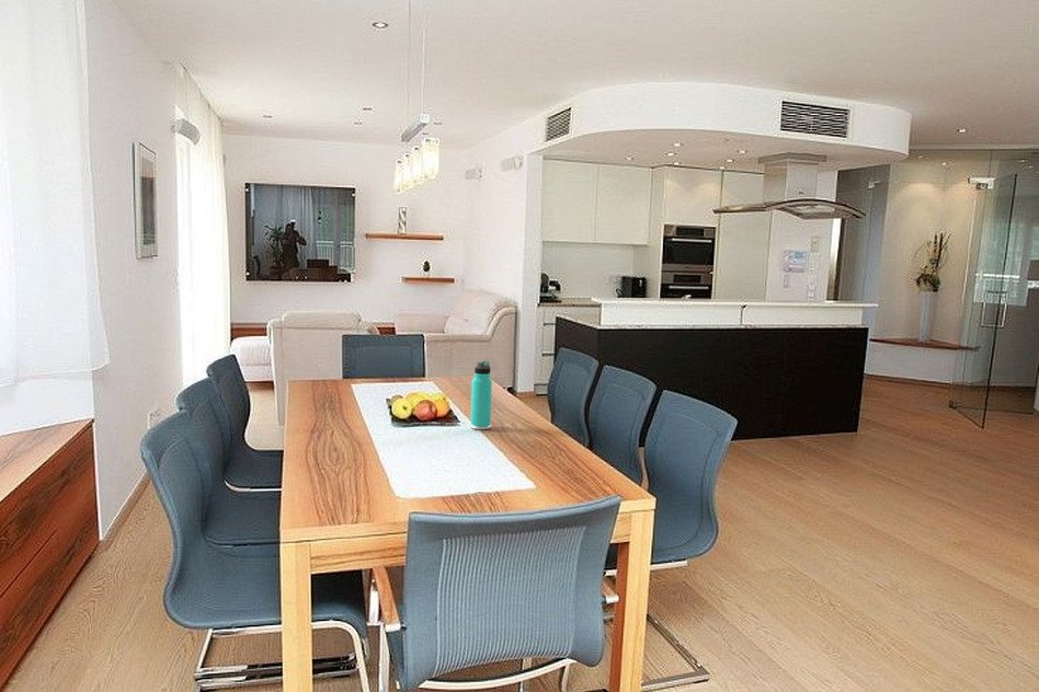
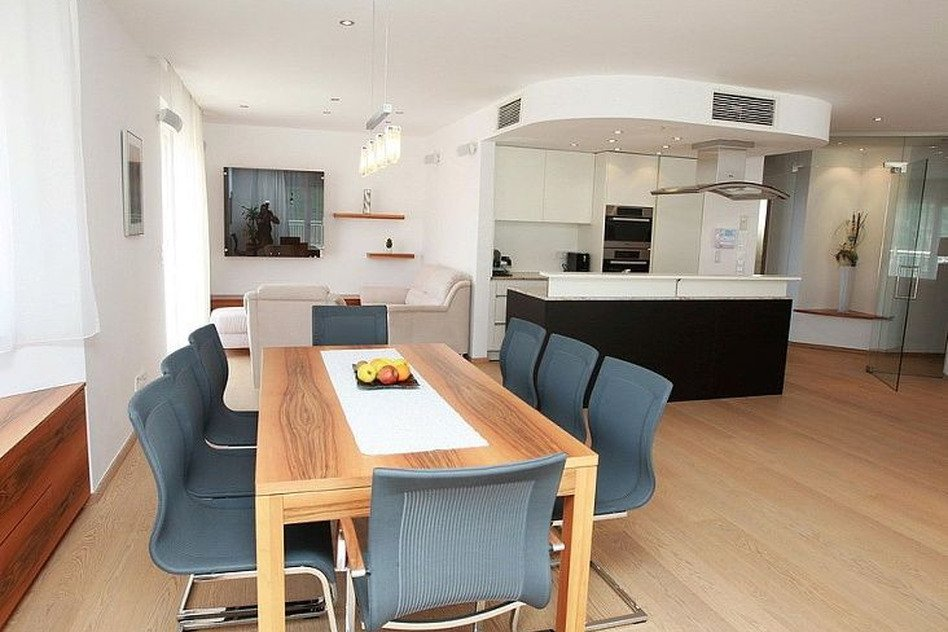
- thermos bottle [470,360,493,430]
